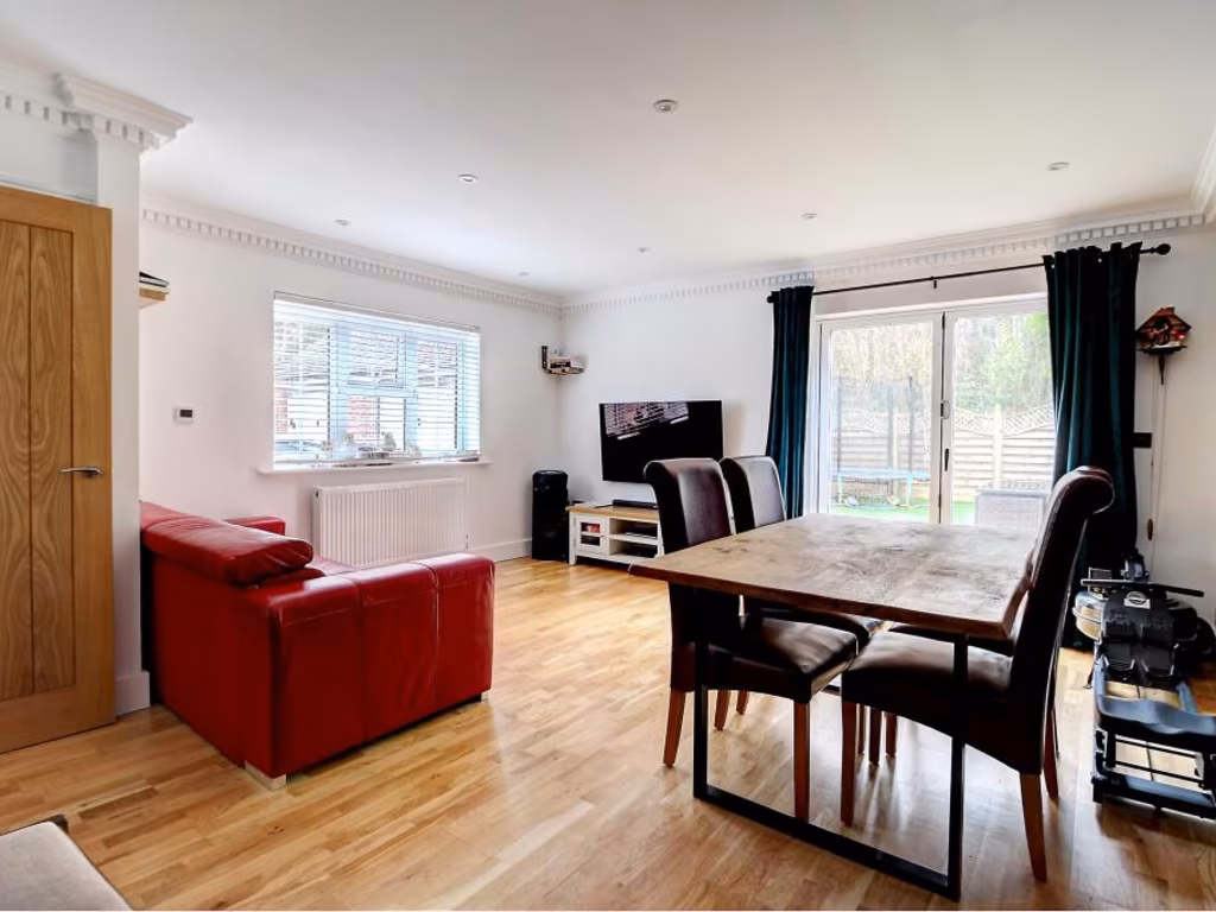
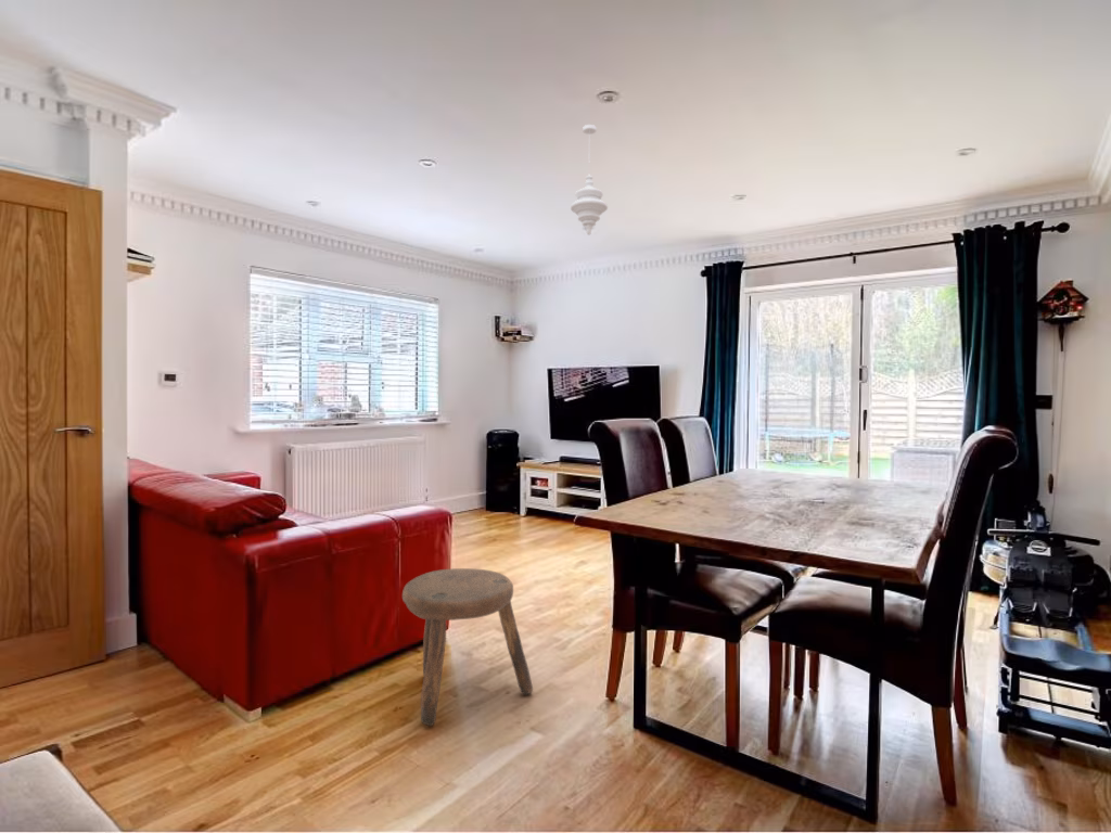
+ stool [401,567,534,727]
+ pendant light [570,124,609,236]
